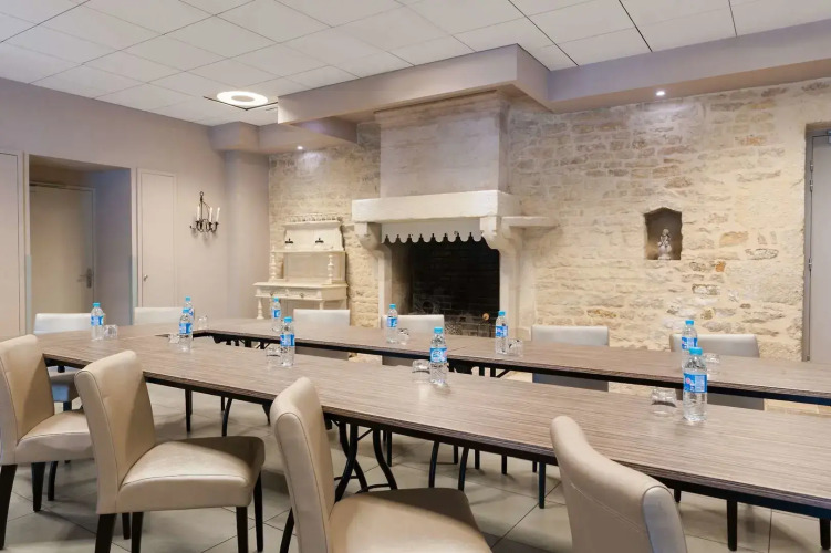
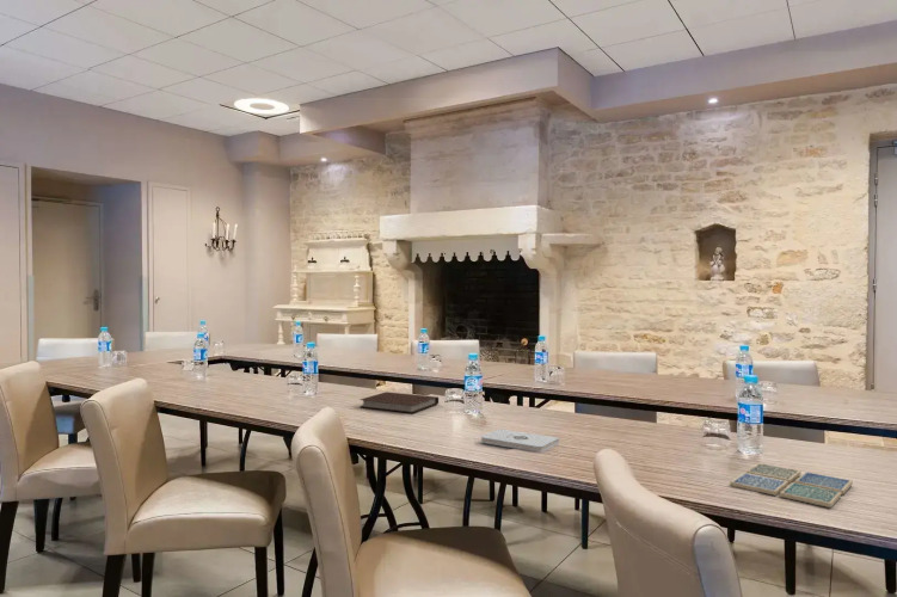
+ notebook [358,390,440,414]
+ notepad [480,427,560,453]
+ drink coaster [729,462,854,509]
